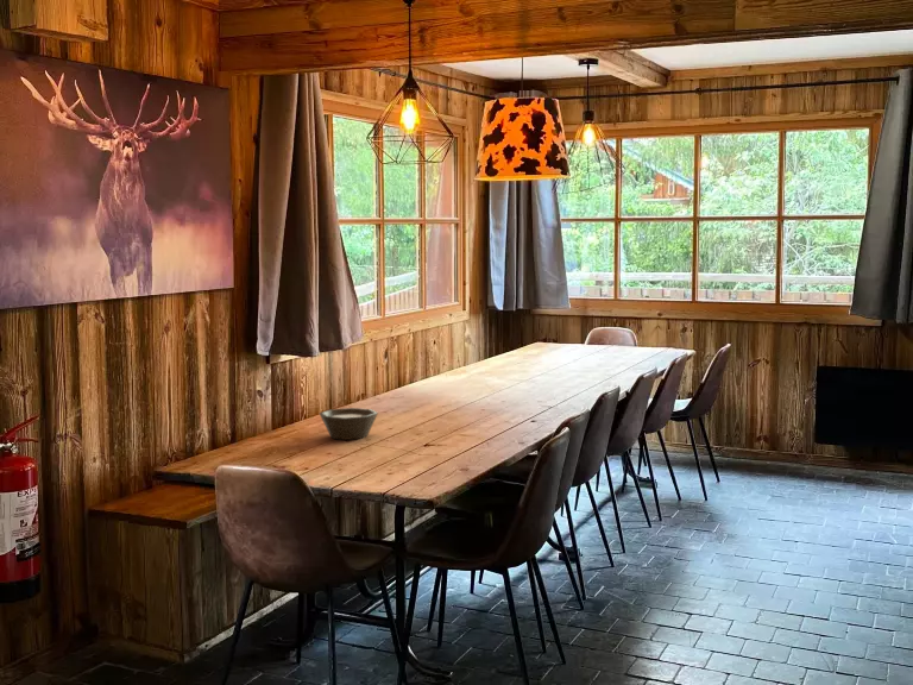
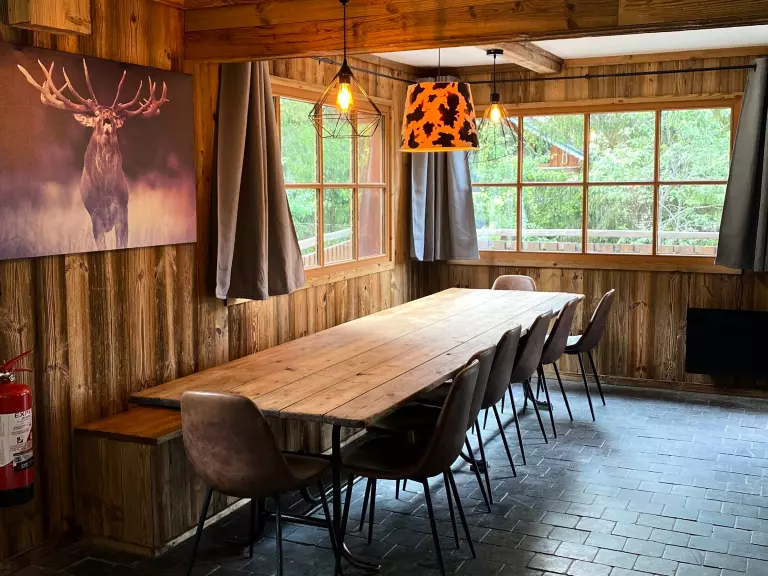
- bowl [317,407,379,441]
